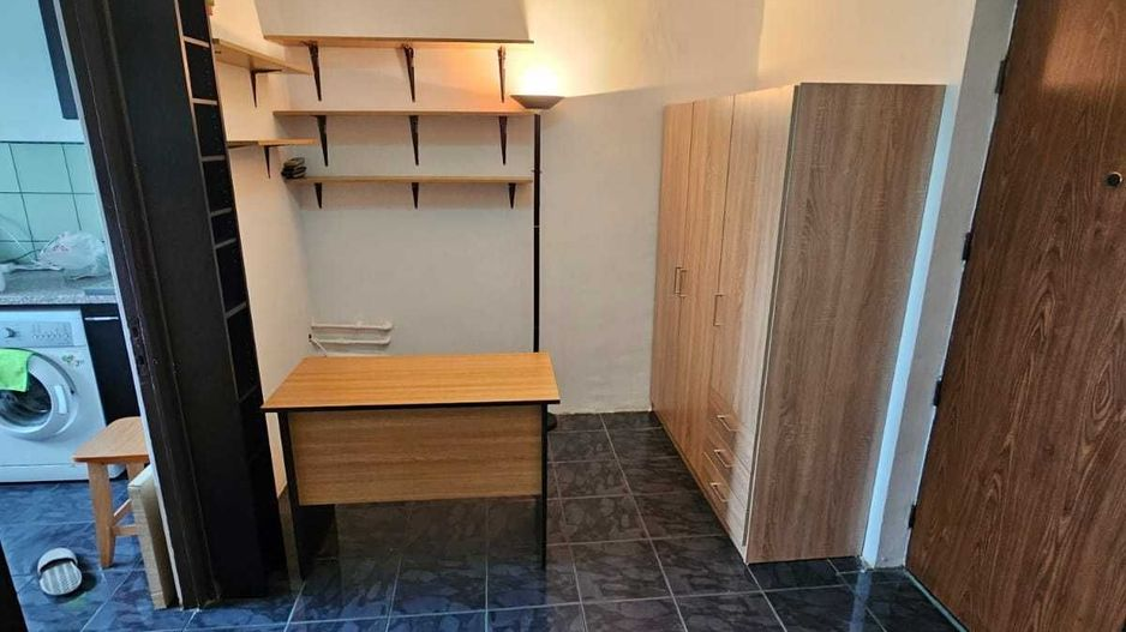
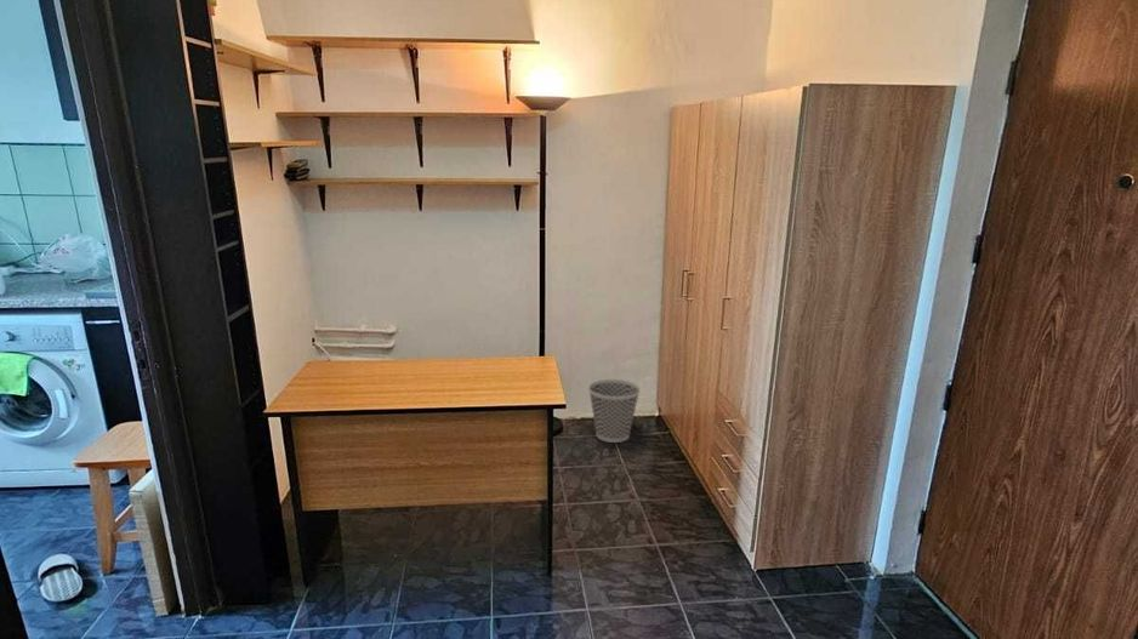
+ wastebasket [587,378,642,444]
